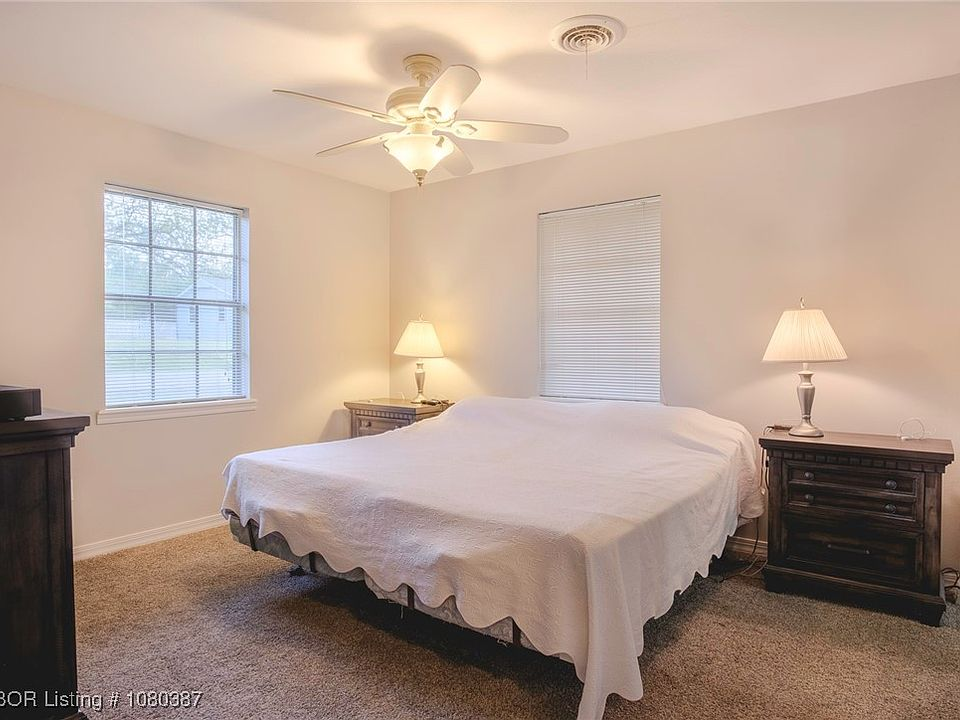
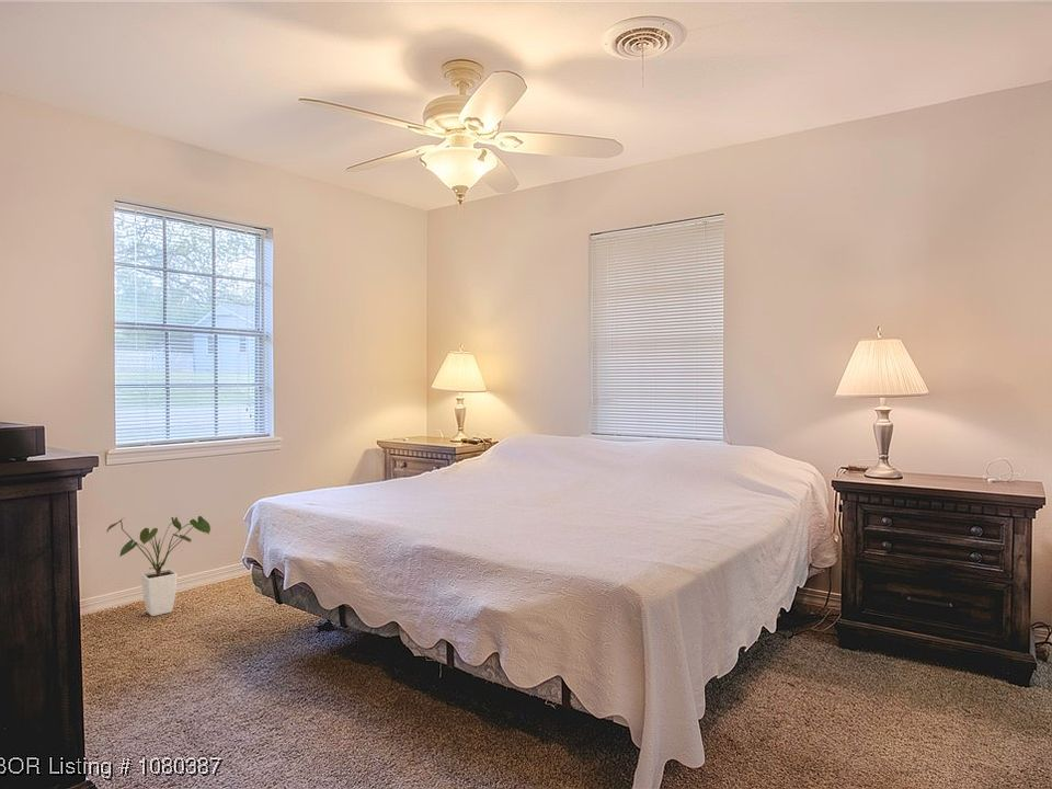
+ house plant [105,515,211,617]
